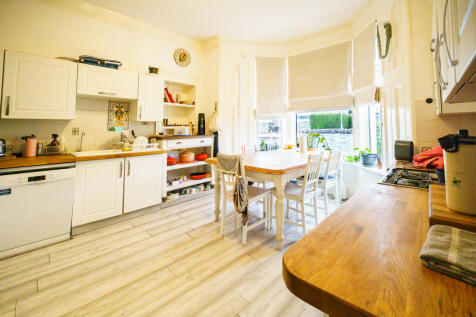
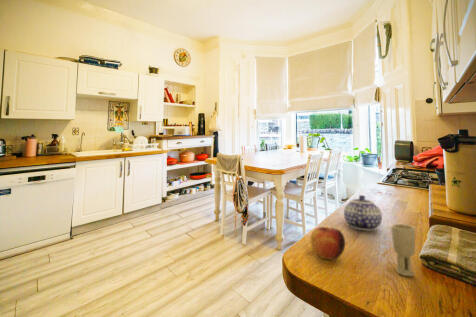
+ cup [390,223,416,277]
+ teapot [343,194,383,231]
+ apple [310,226,346,261]
